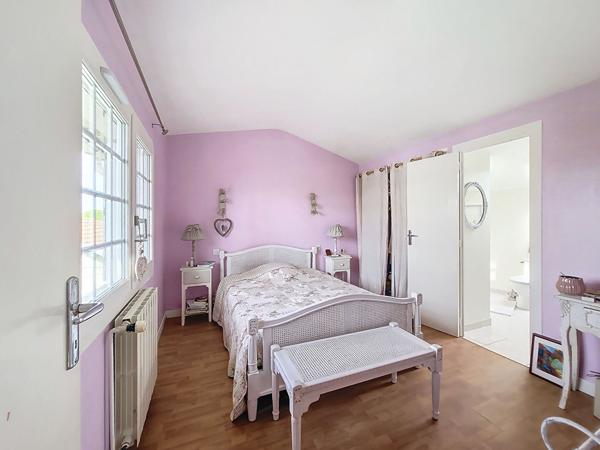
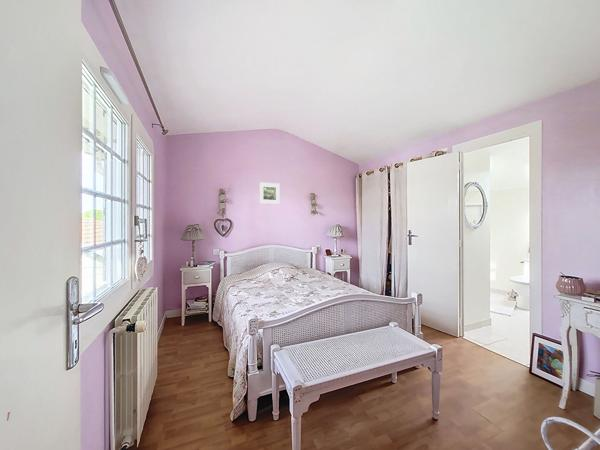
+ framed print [258,181,281,205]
